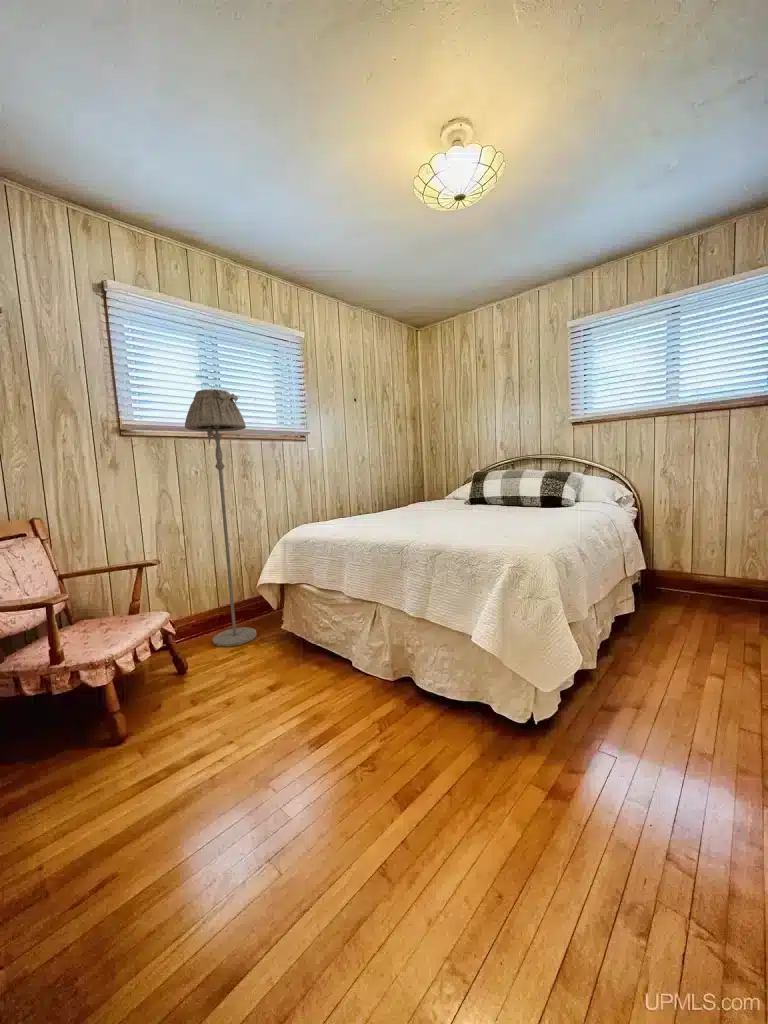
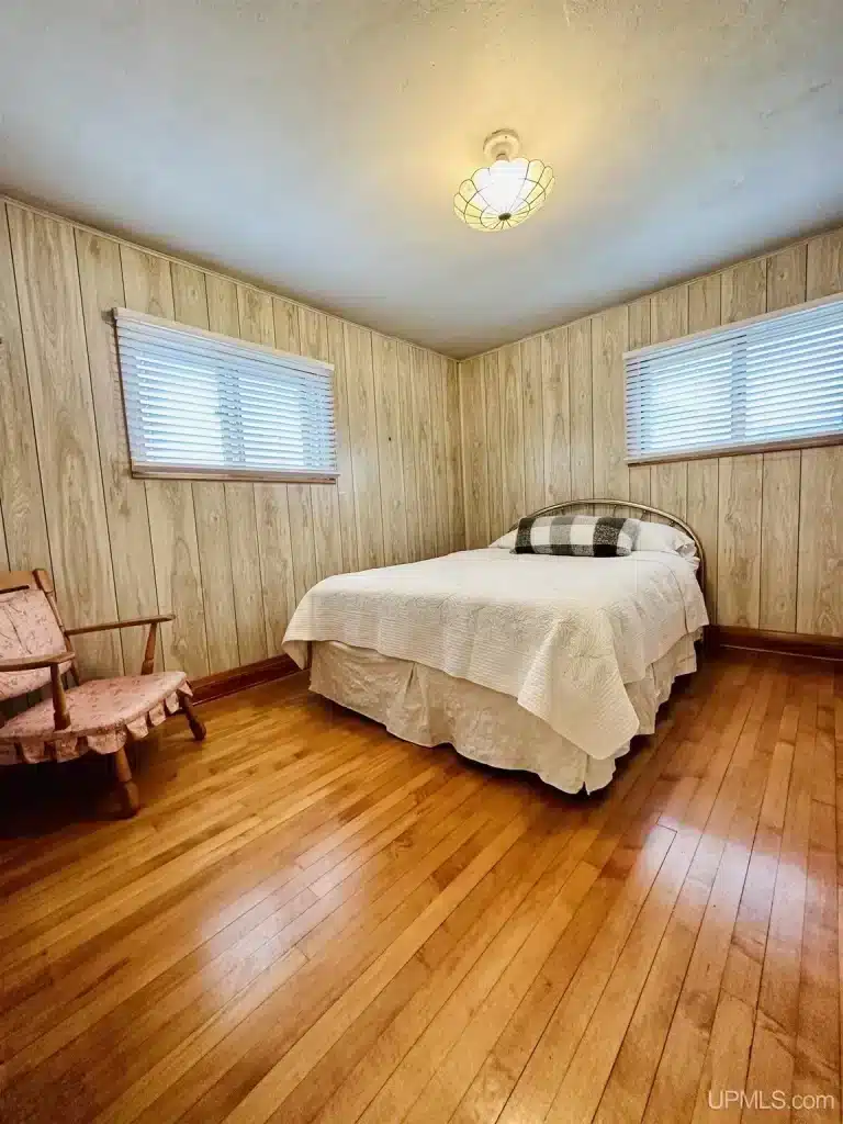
- floor lamp [184,388,258,648]
